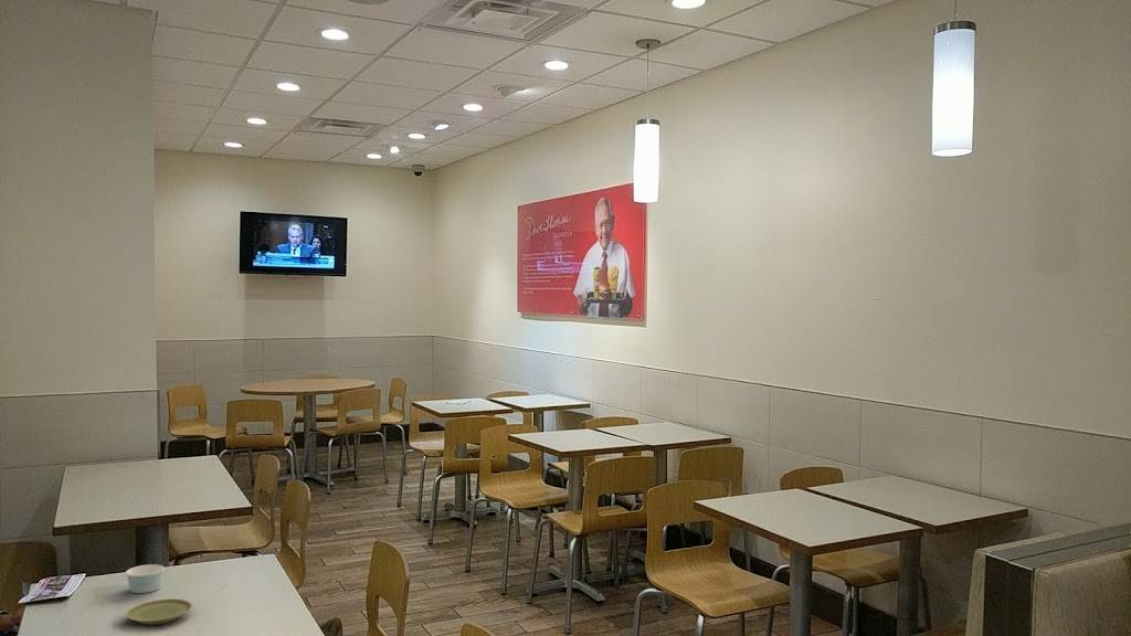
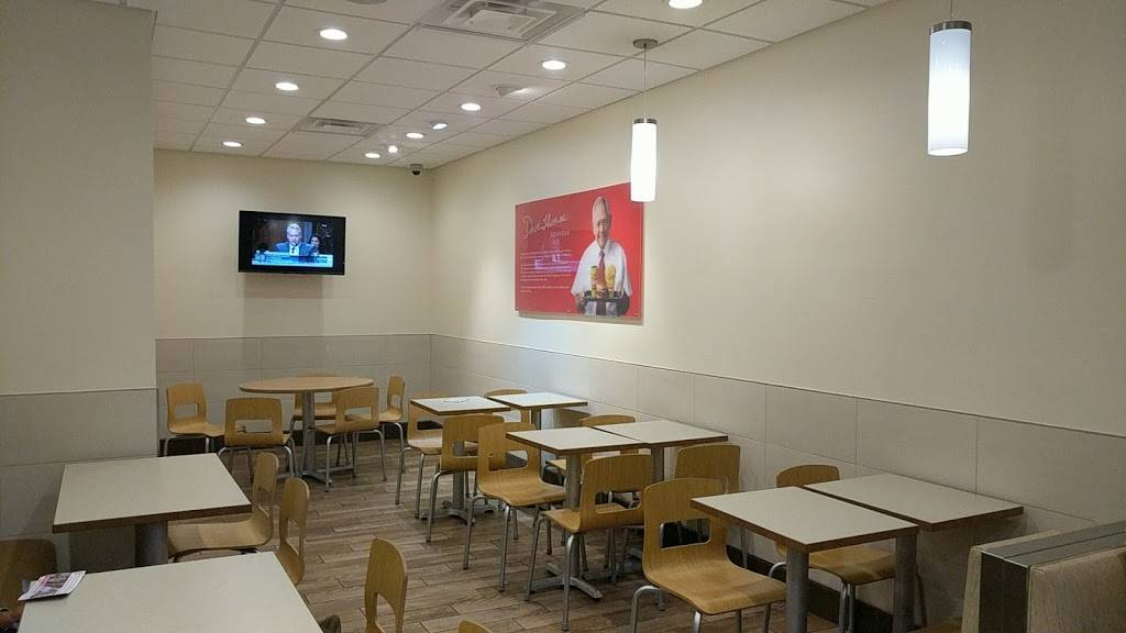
- paper cup [125,563,166,594]
- plate [125,597,193,625]
